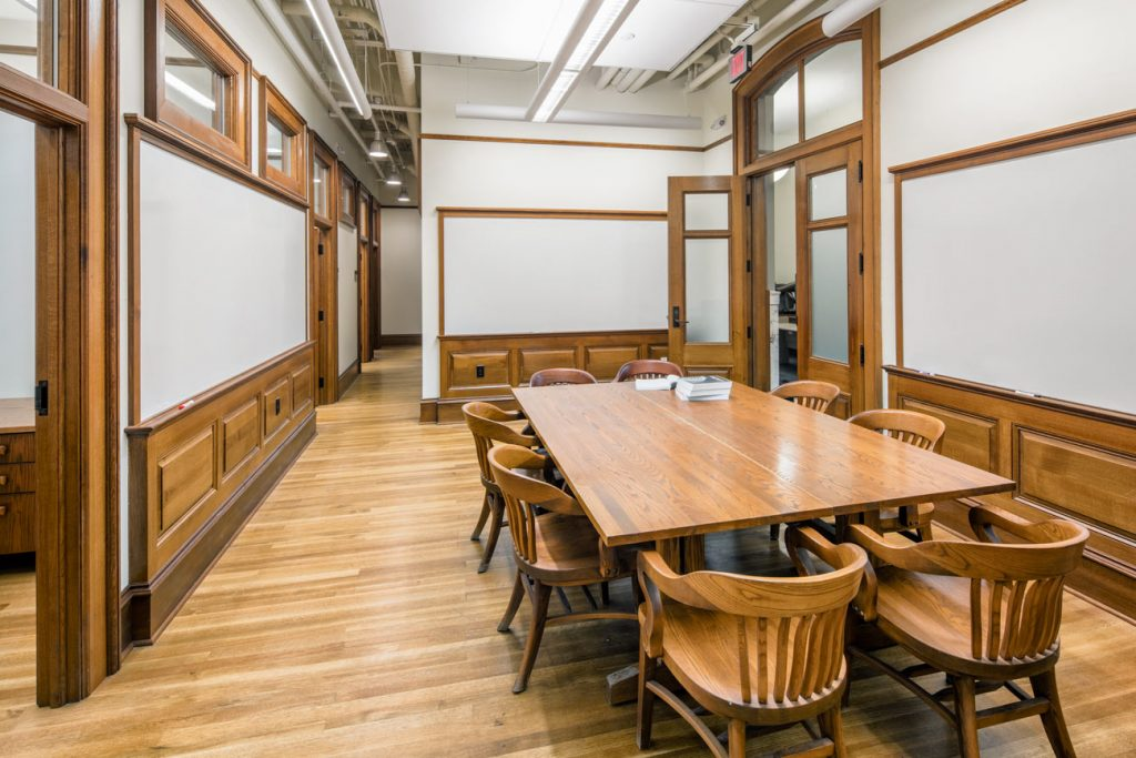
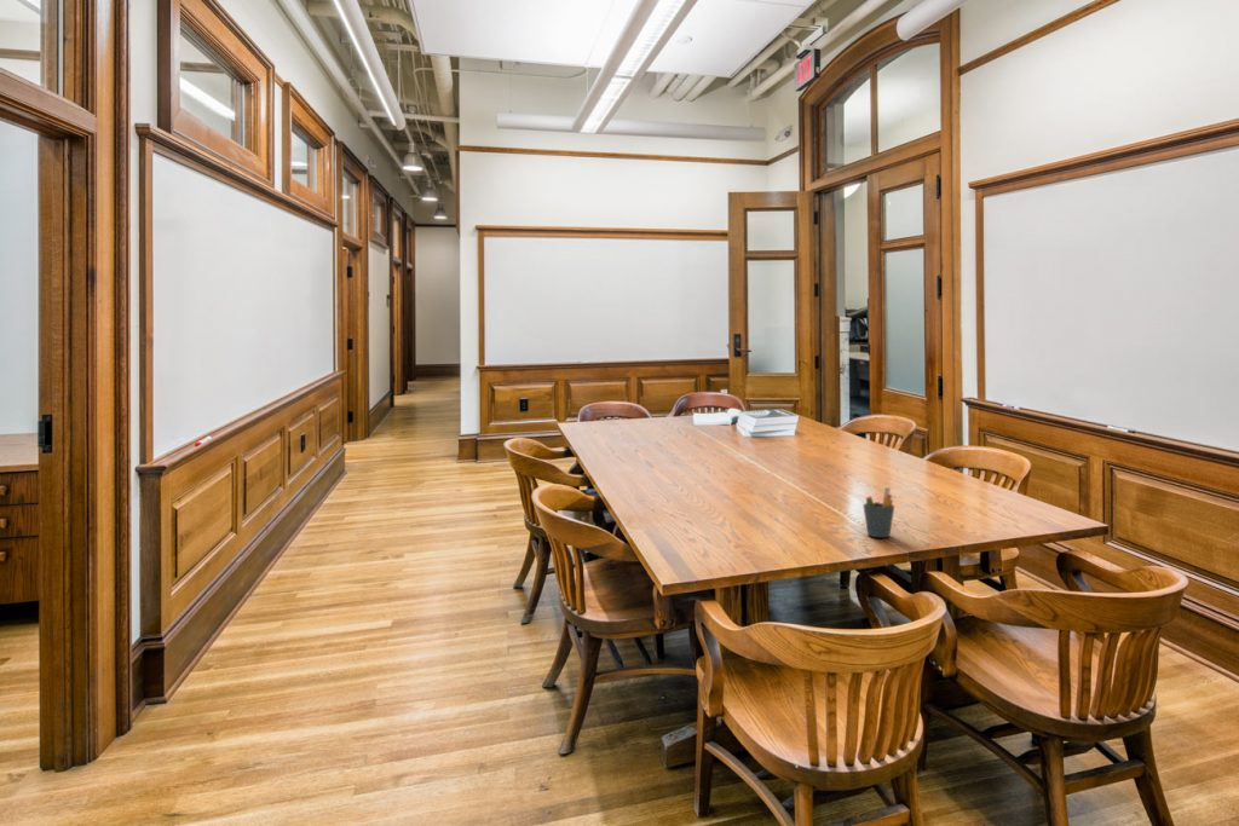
+ pen holder [861,486,895,538]
